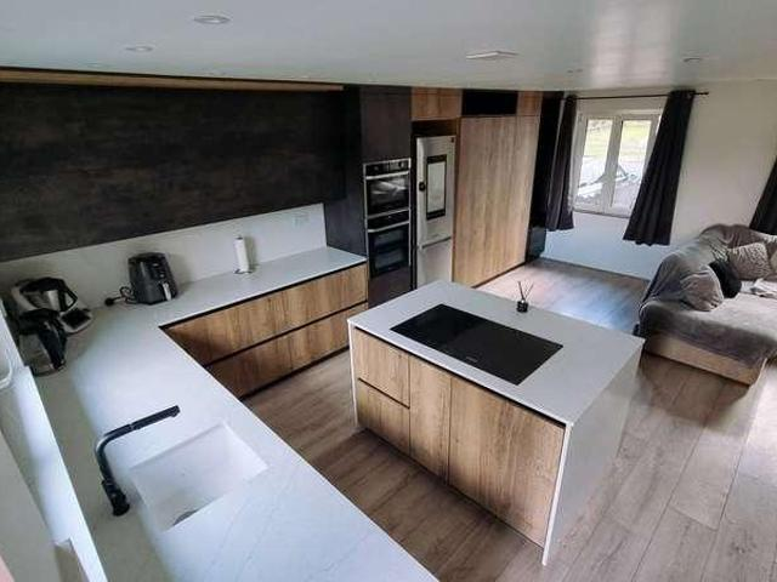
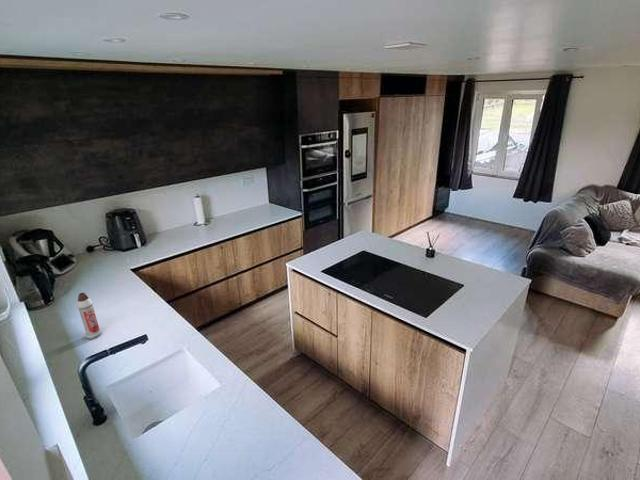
+ spray bottle [76,292,102,340]
